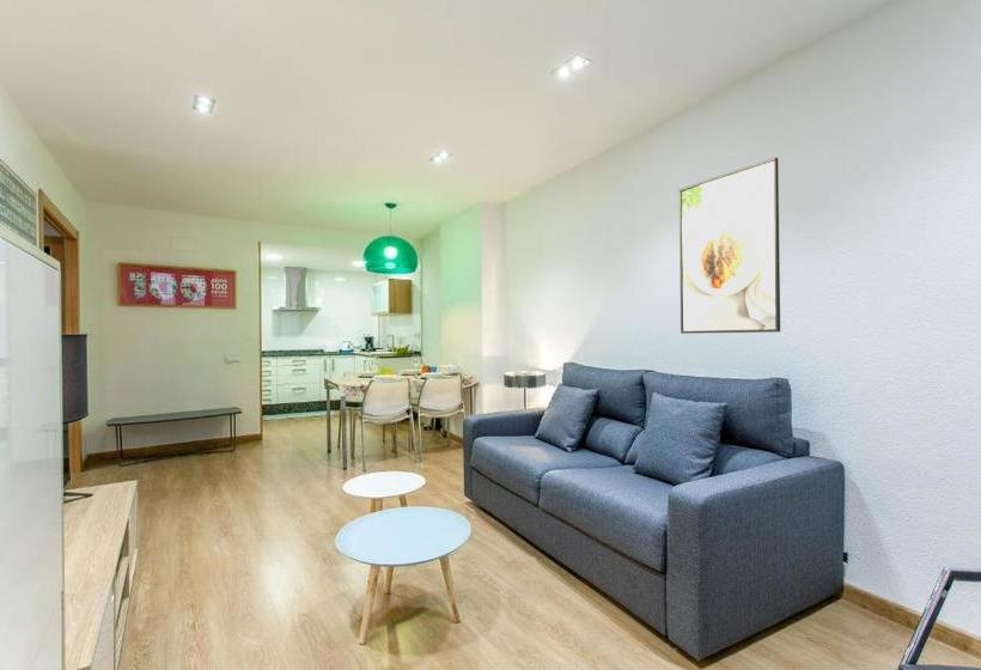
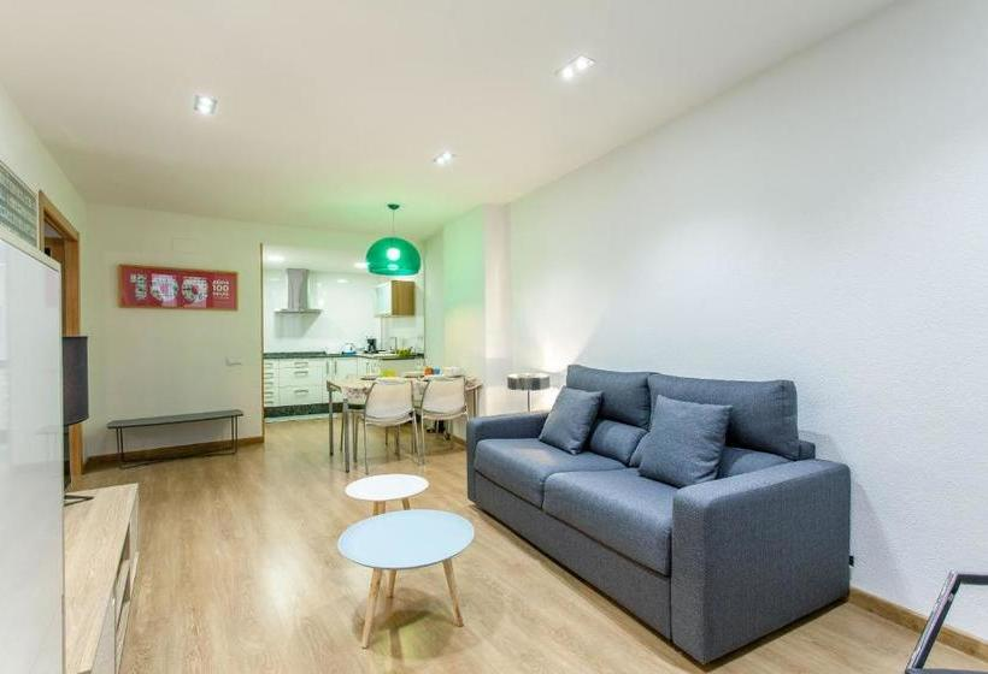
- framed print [678,157,781,335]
